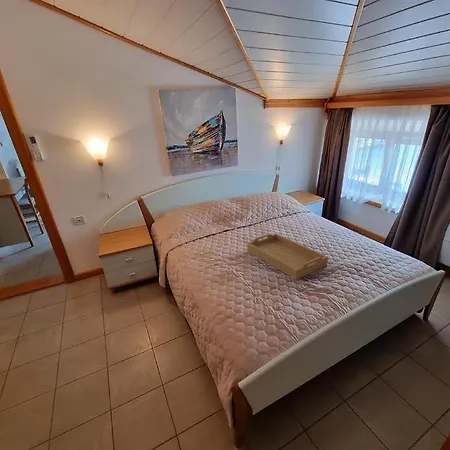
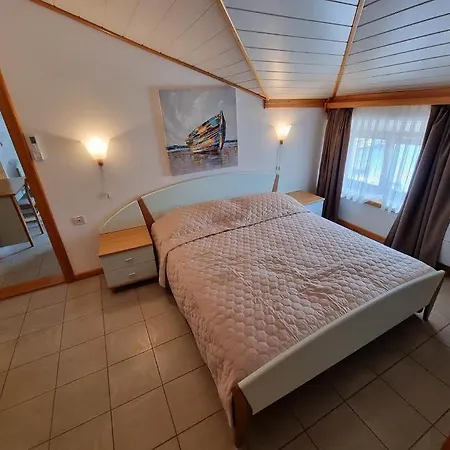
- serving tray [246,233,329,281]
